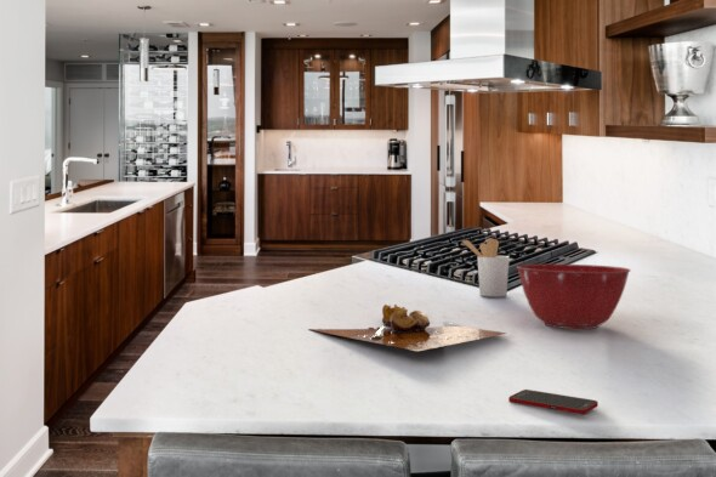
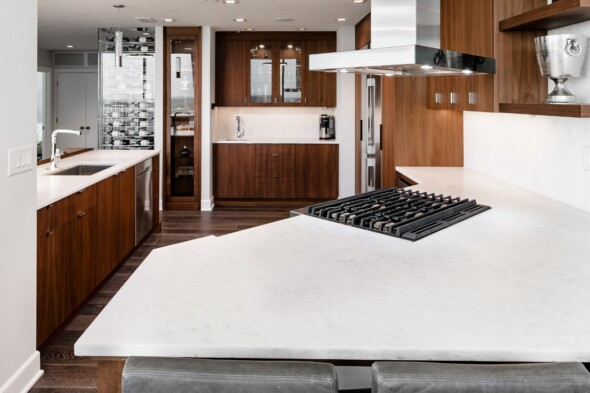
- cutting board [307,303,507,352]
- cell phone [507,388,599,416]
- mixing bowl [516,263,632,330]
- utensil holder [460,237,510,297]
